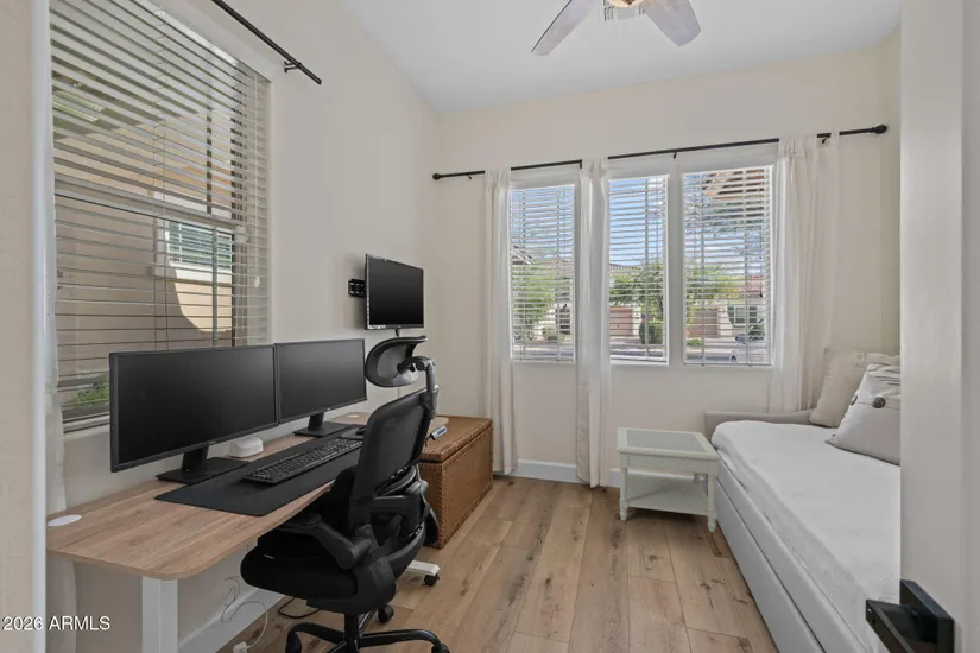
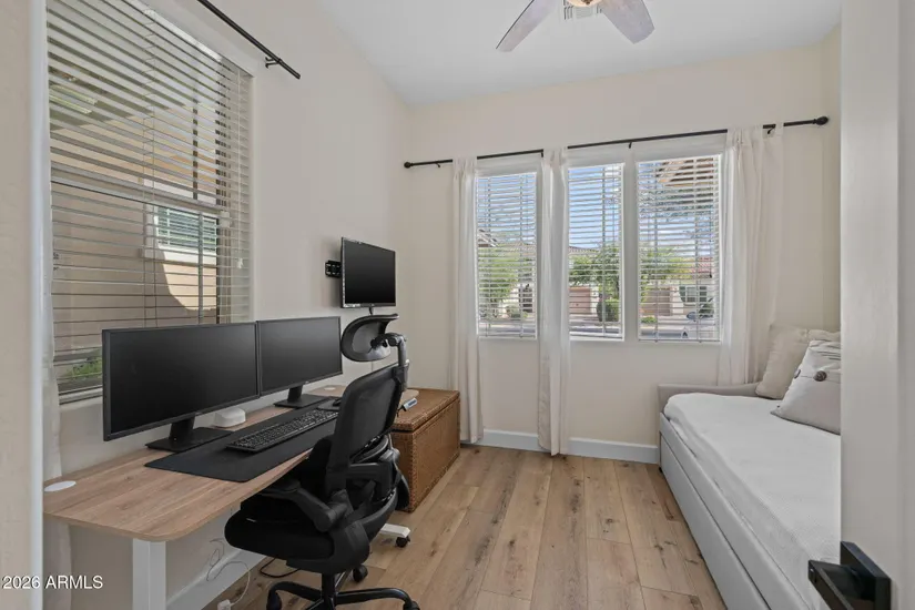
- side table [615,426,723,533]
